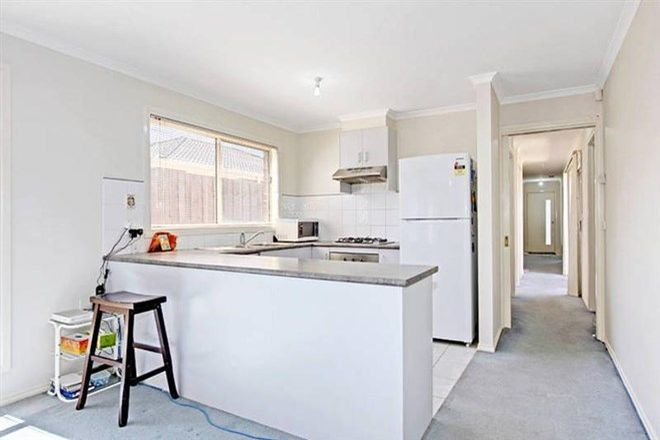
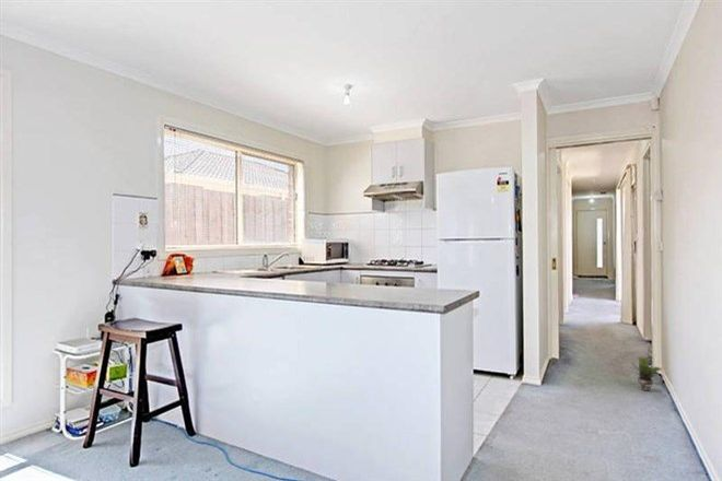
+ potted plant [629,356,663,392]
